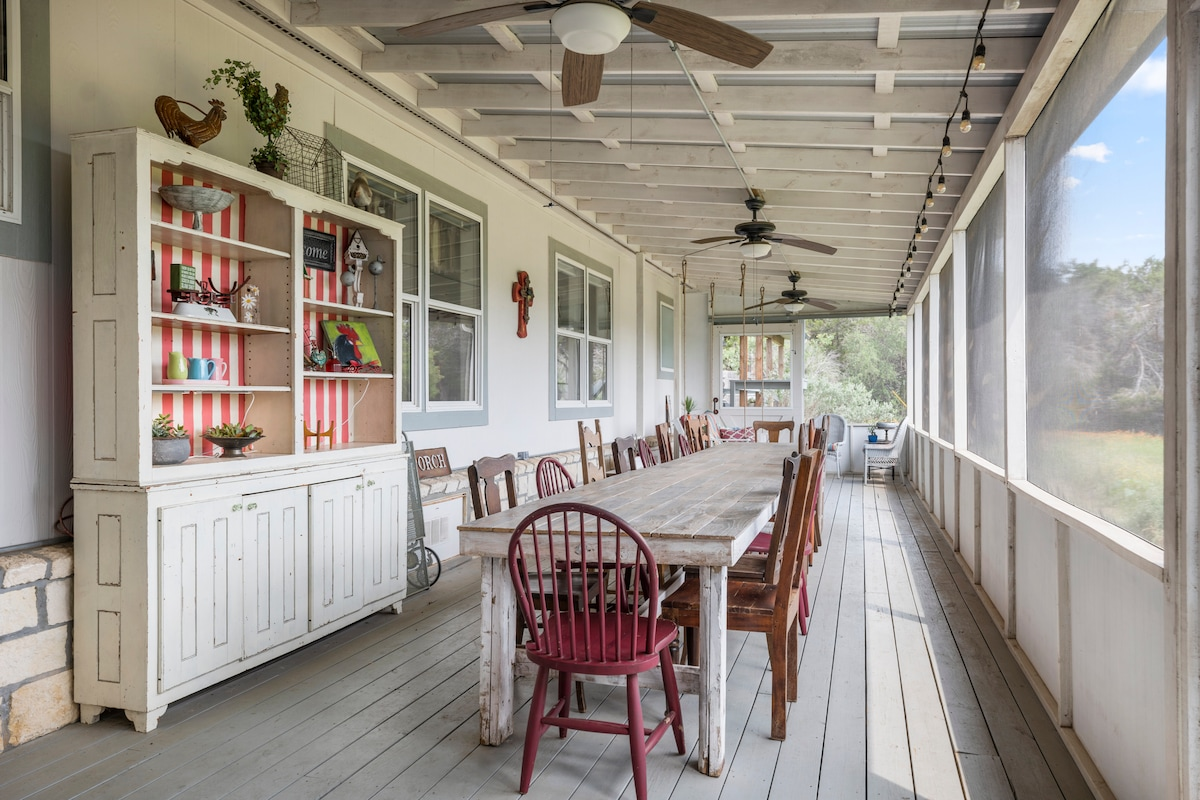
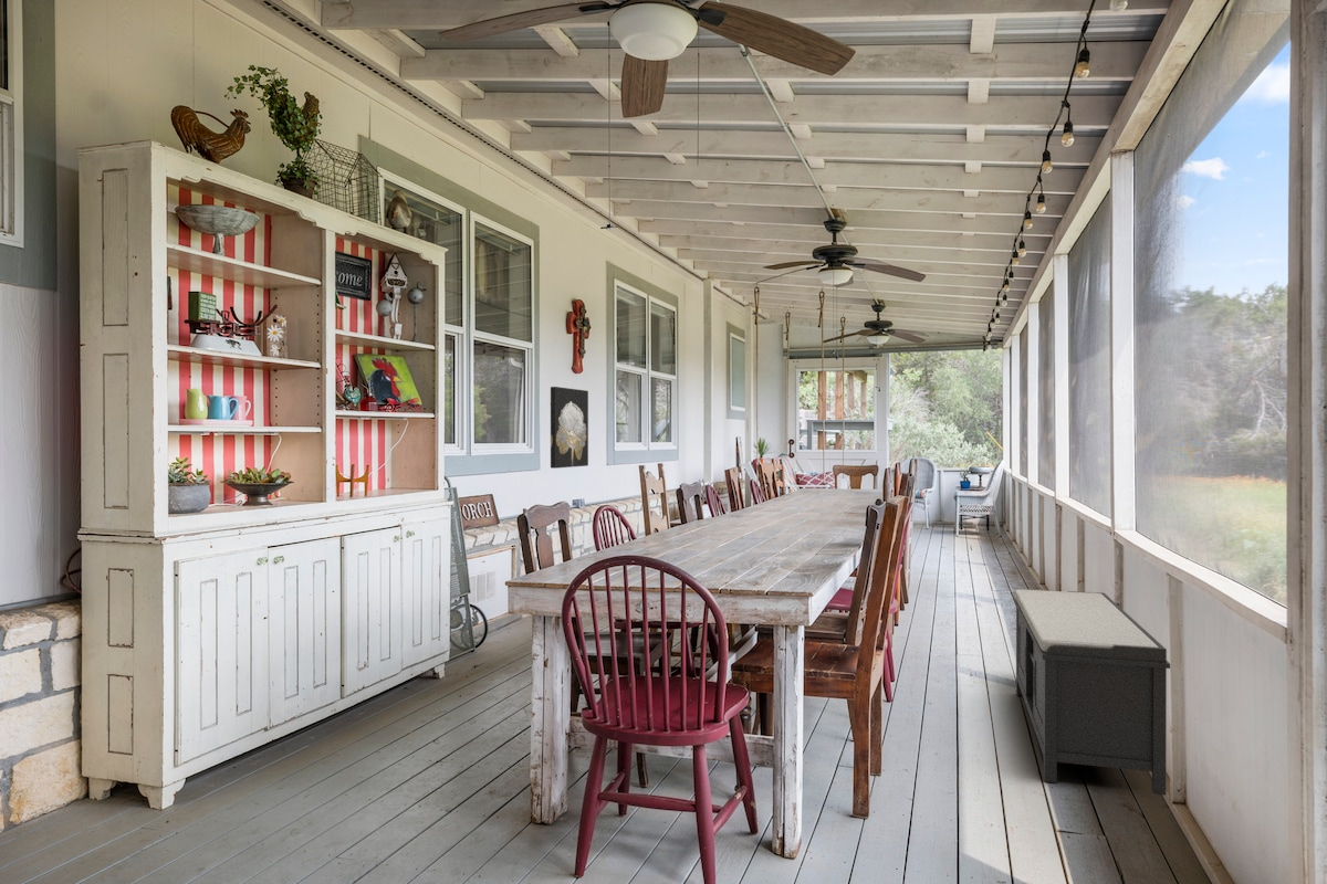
+ bench [1013,588,1171,797]
+ wall art [550,386,589,470]
